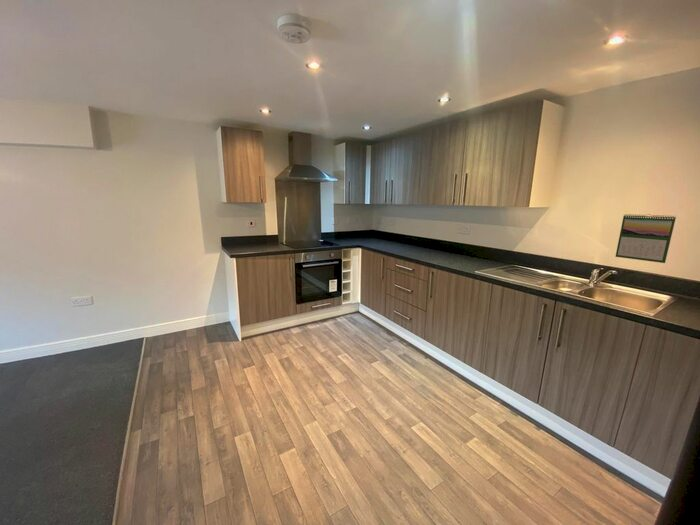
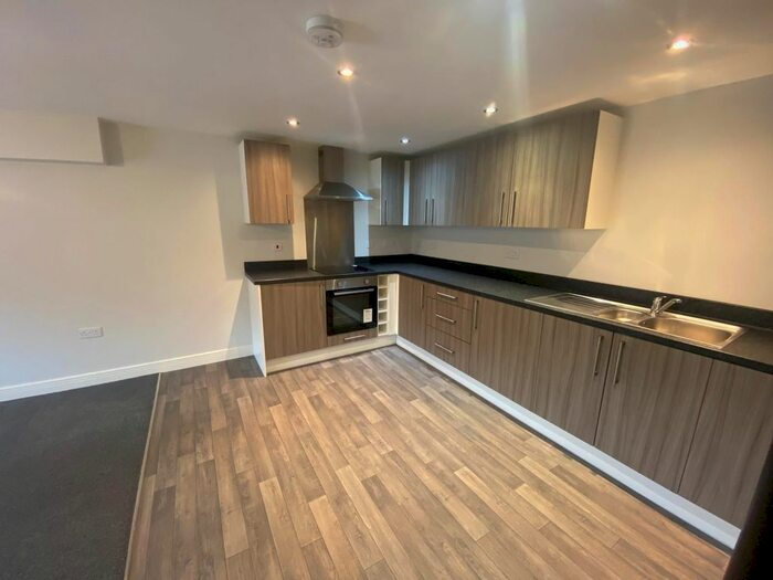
- calendar [614,213,677,264]
